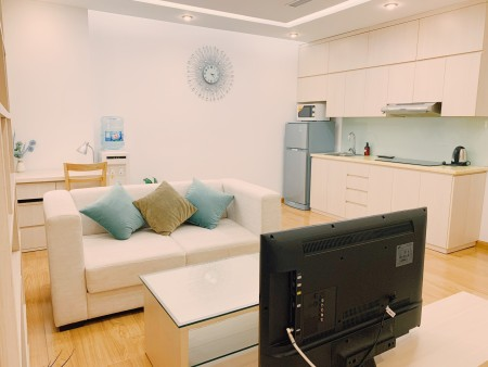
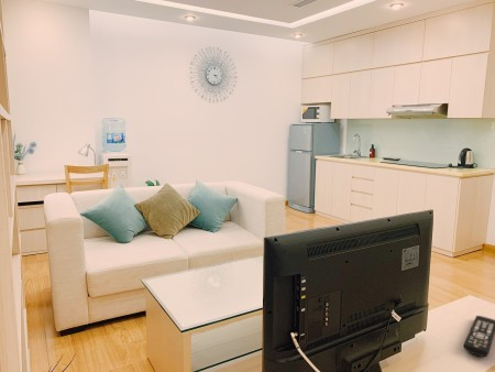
+ remote control [462,315,495,358]
